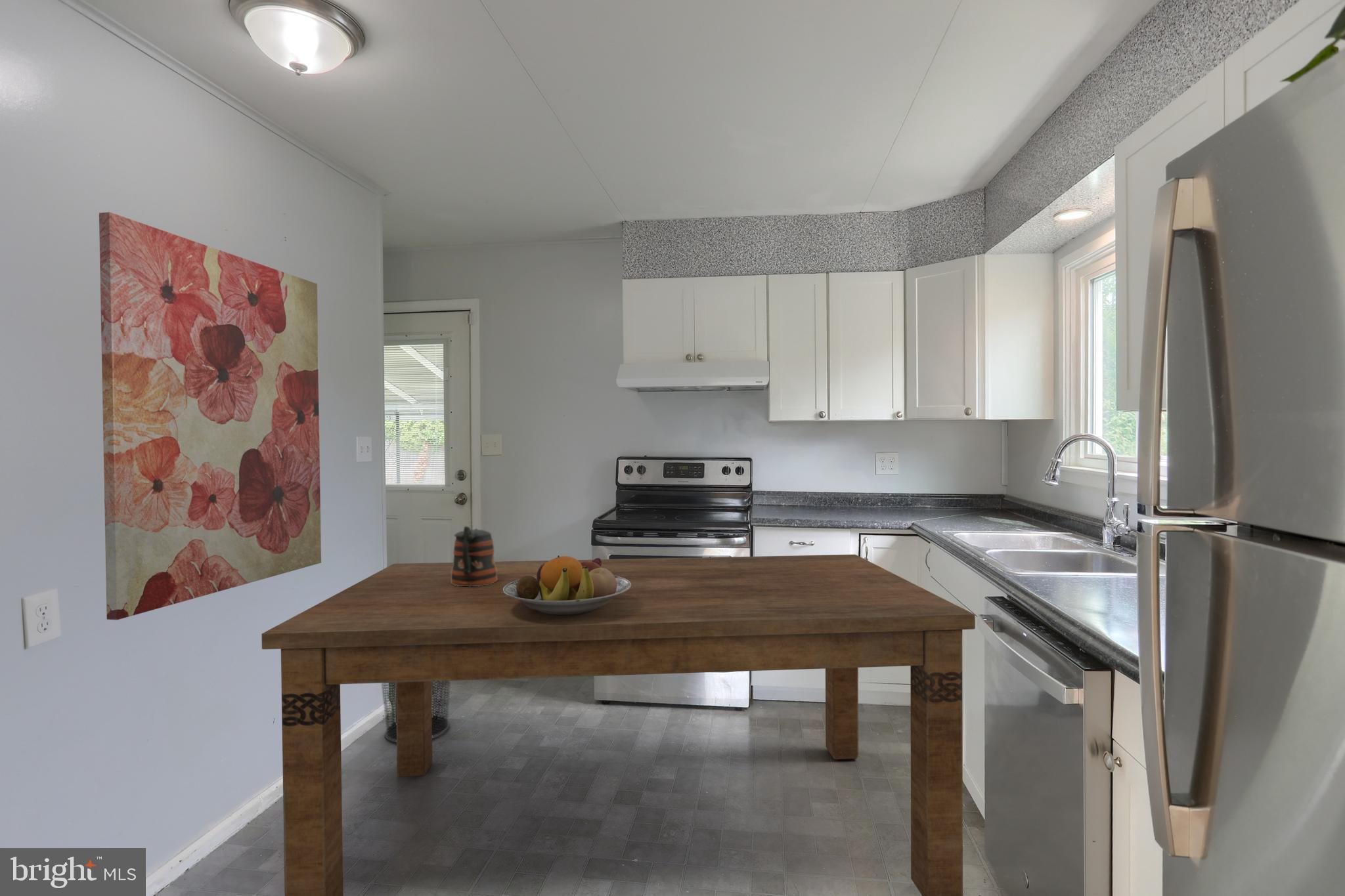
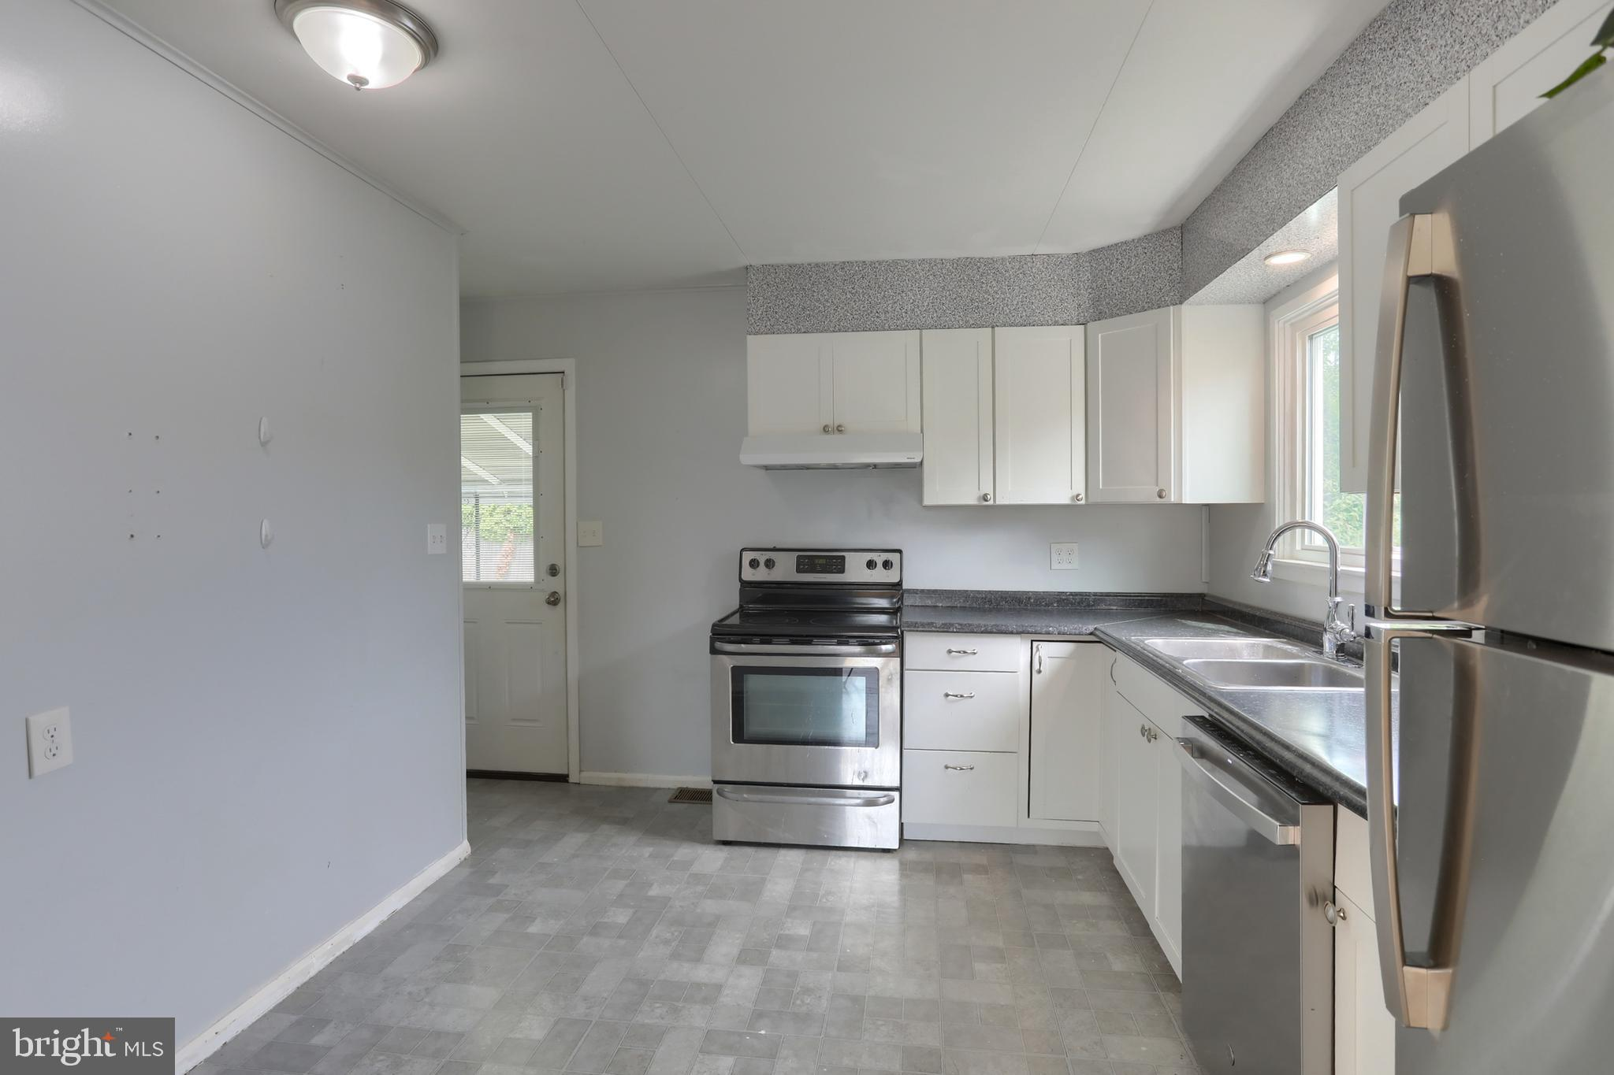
- beer stein [451,526,497,586]
- dining table [261,554,976,896]
- wall art [99,211,322,620]
- fruit bowl [503,555,631,615]
- waste bin [381,681,452,744]
